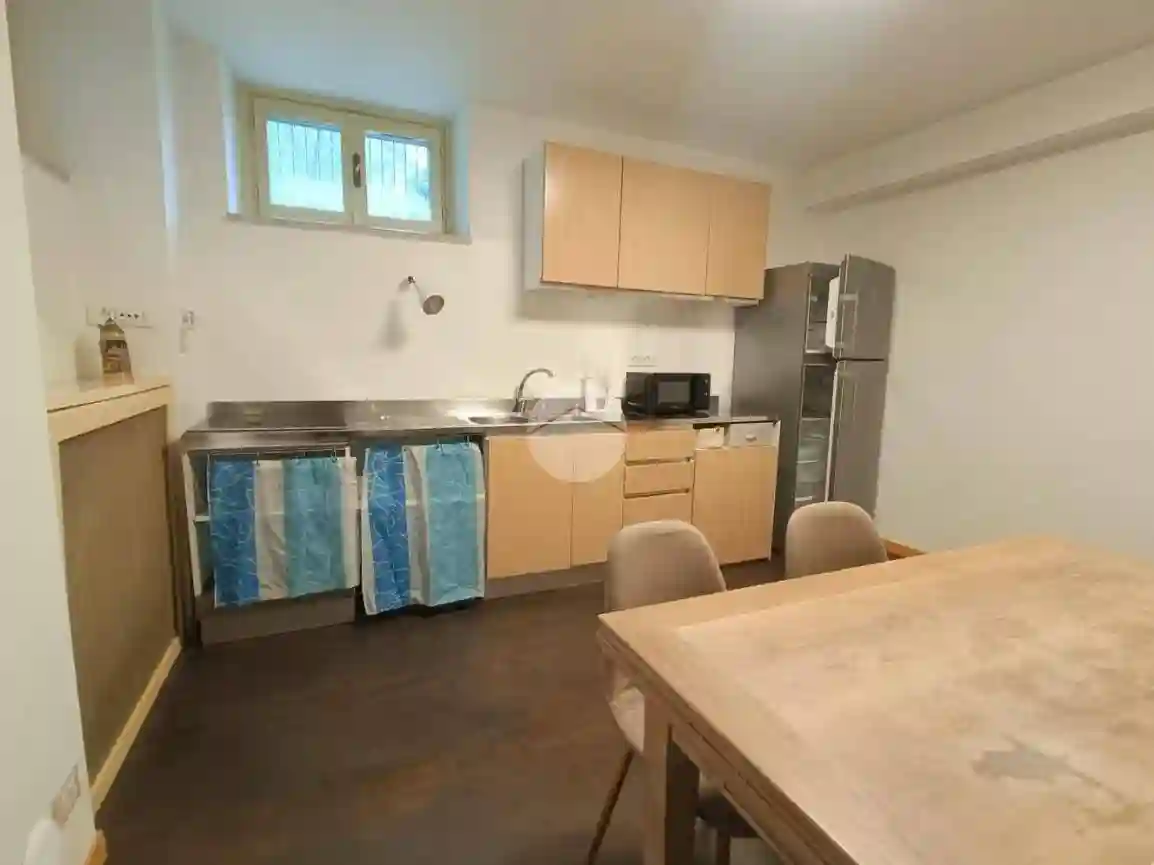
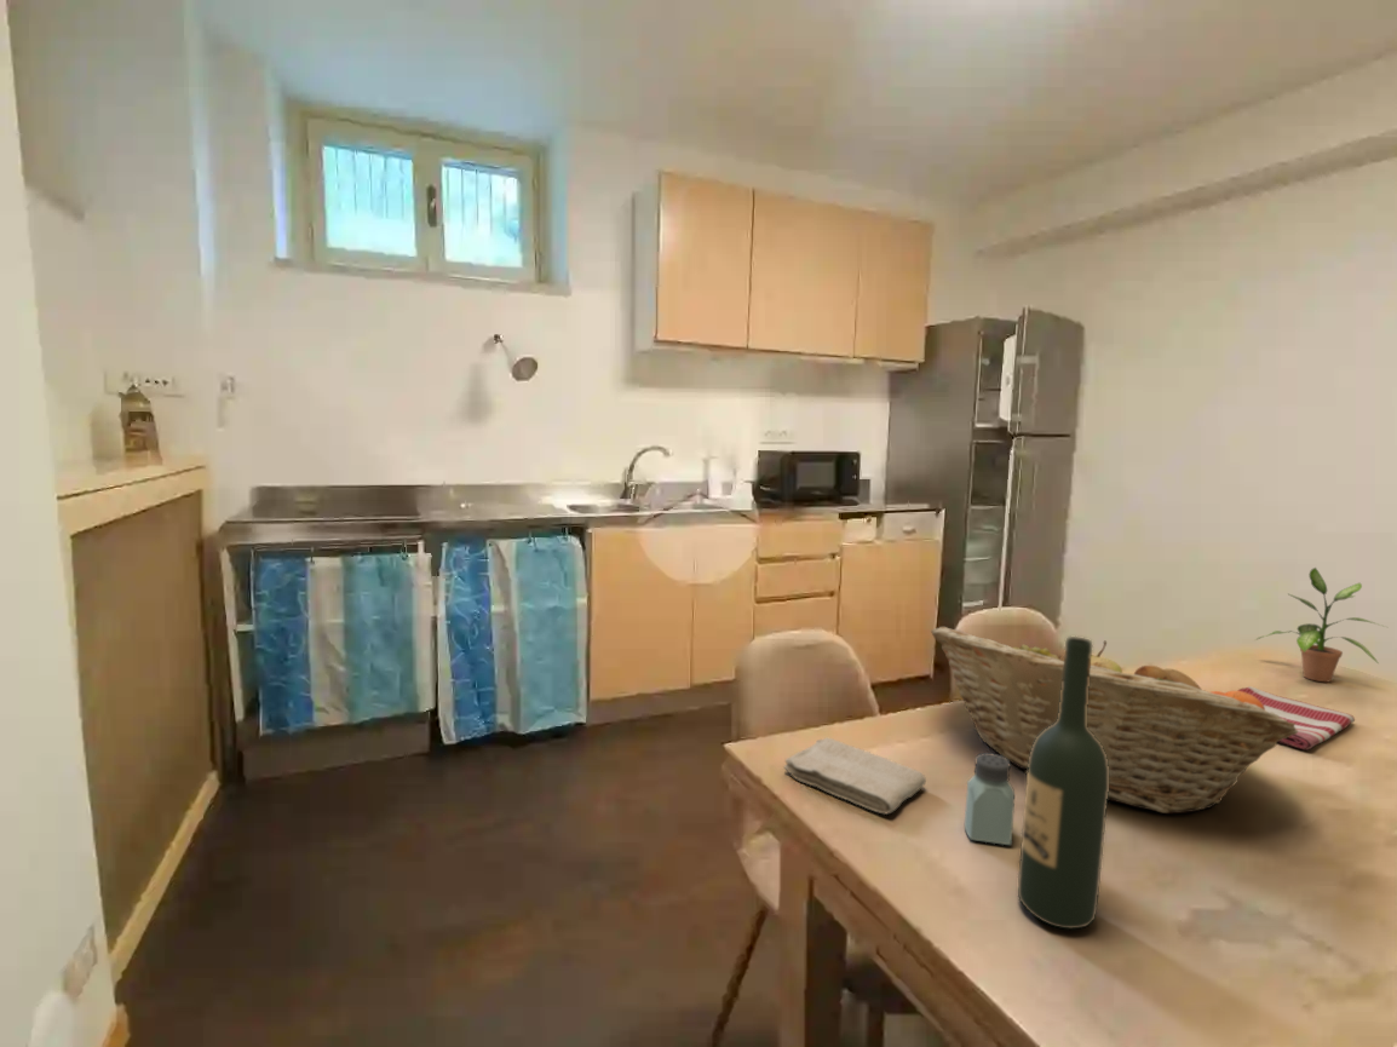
+ saltshaker [964,752,1016,846]
+ potted plant [1252,566,1387,683]
+ dish towel [1236,685,1356,750]
+ fruit basket [930,626,1298,815]
+ washcloth [783,737,927,816]
+ wine bottle [1017,635,1109,931]
